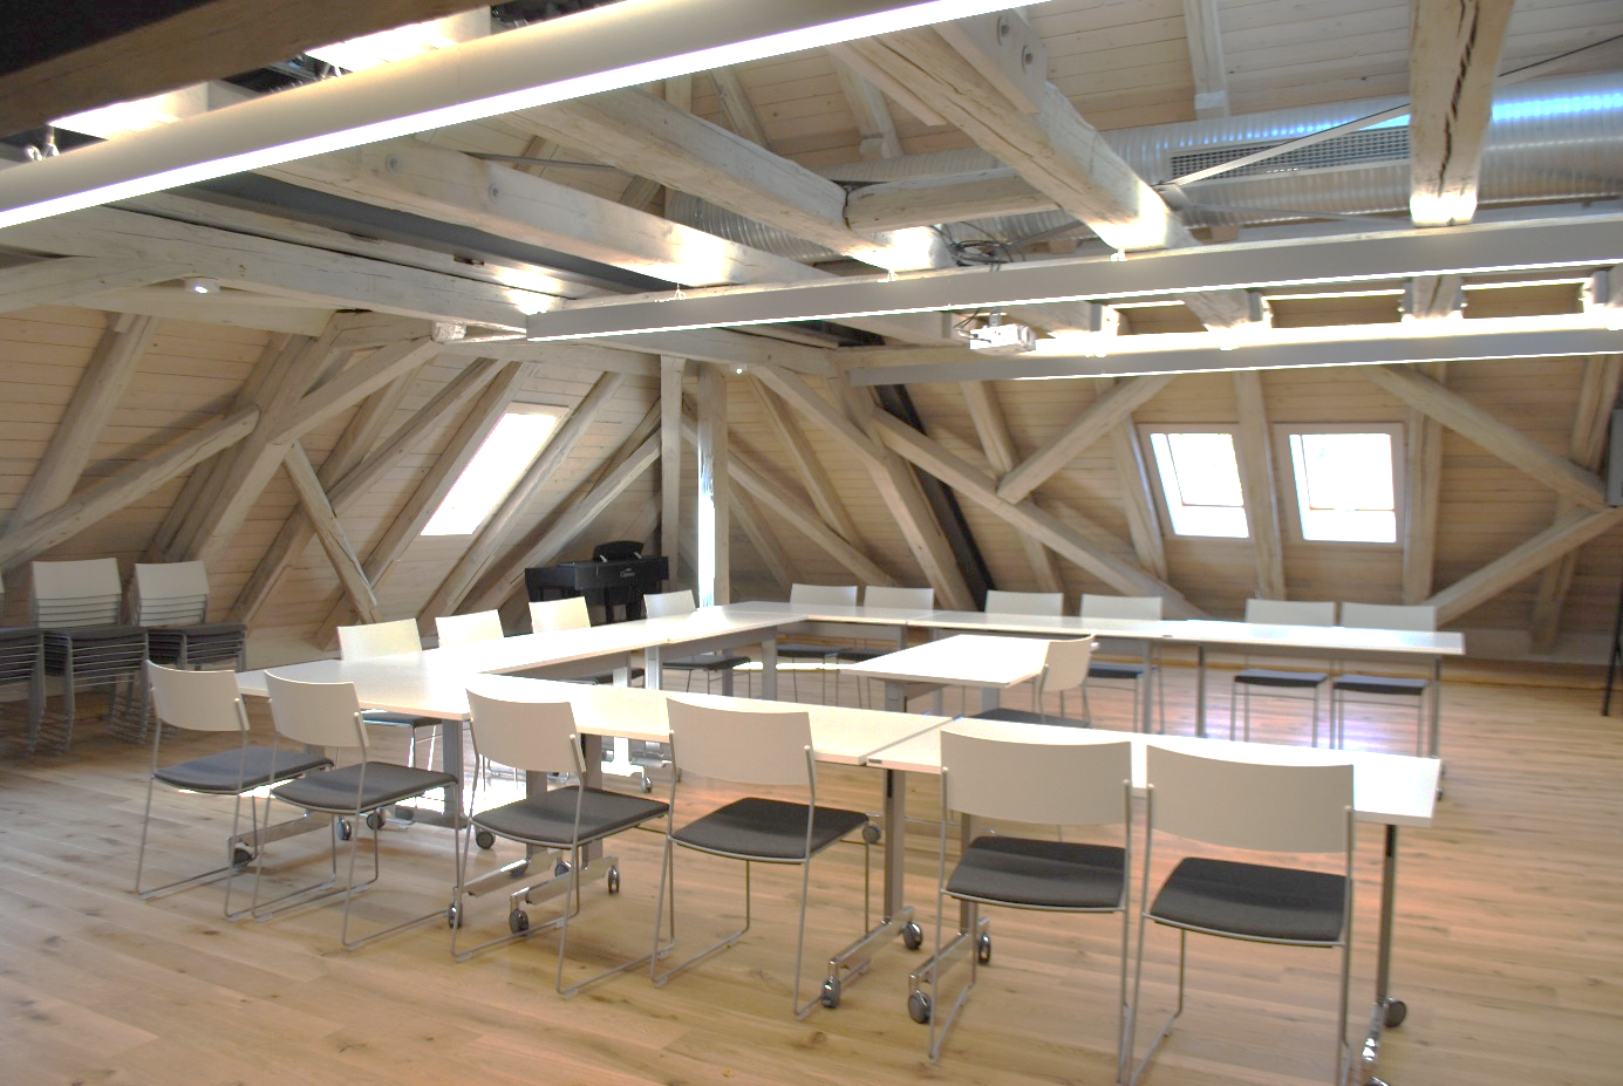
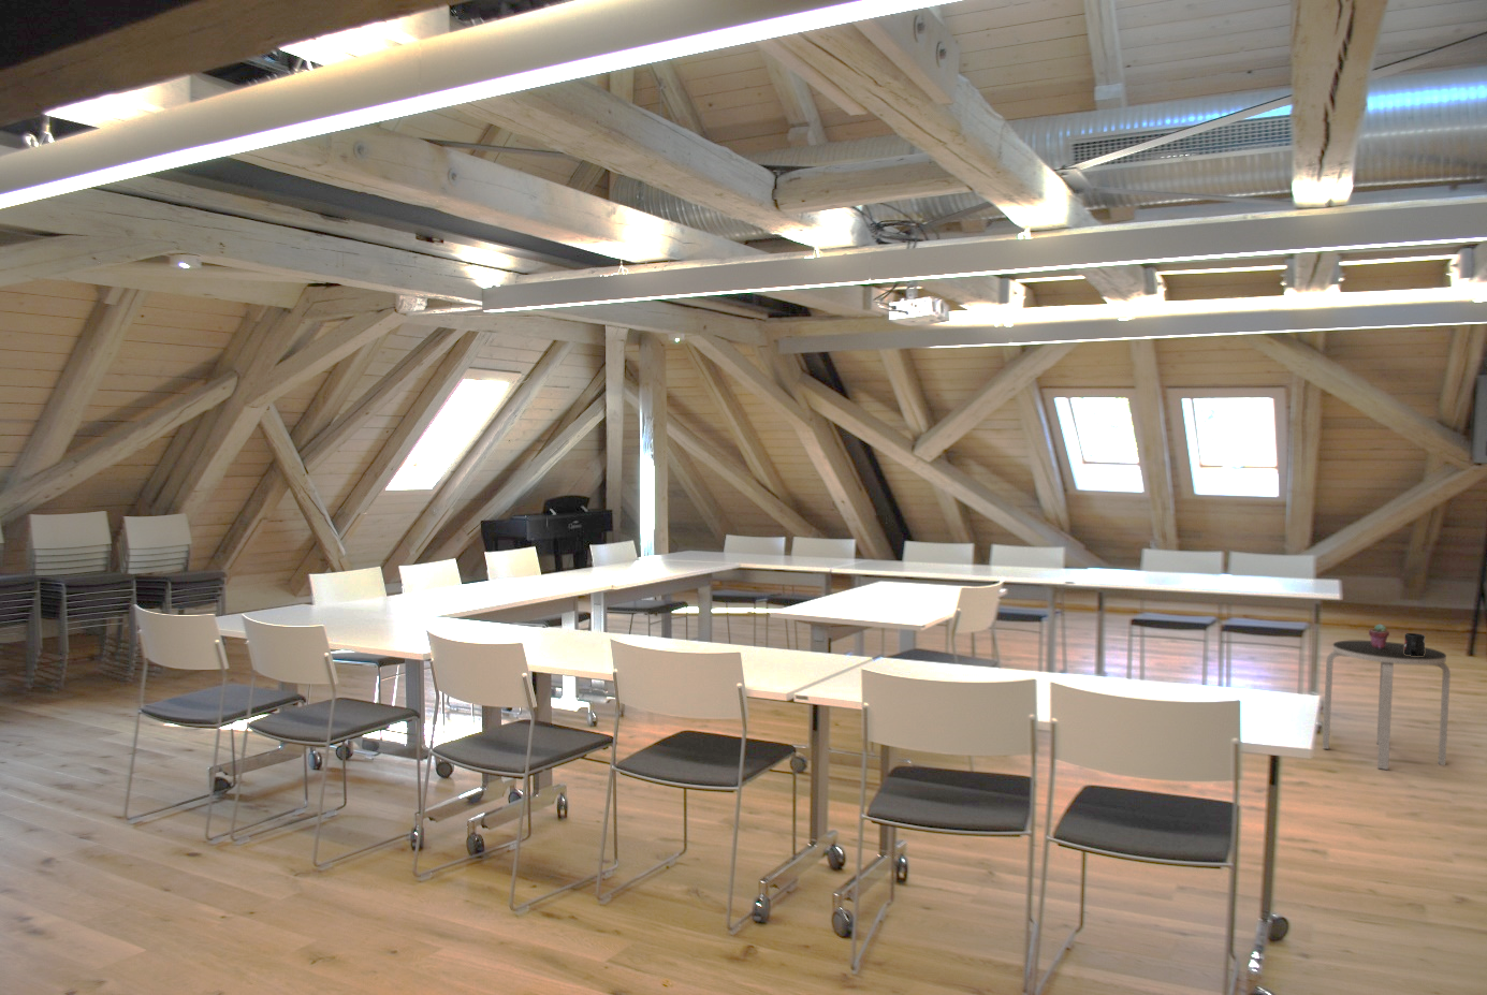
+ mug [1404,632,1426,656]
+ potted succulent [1368,623,1390,649]
+ side table [1322,640,1451,771]
